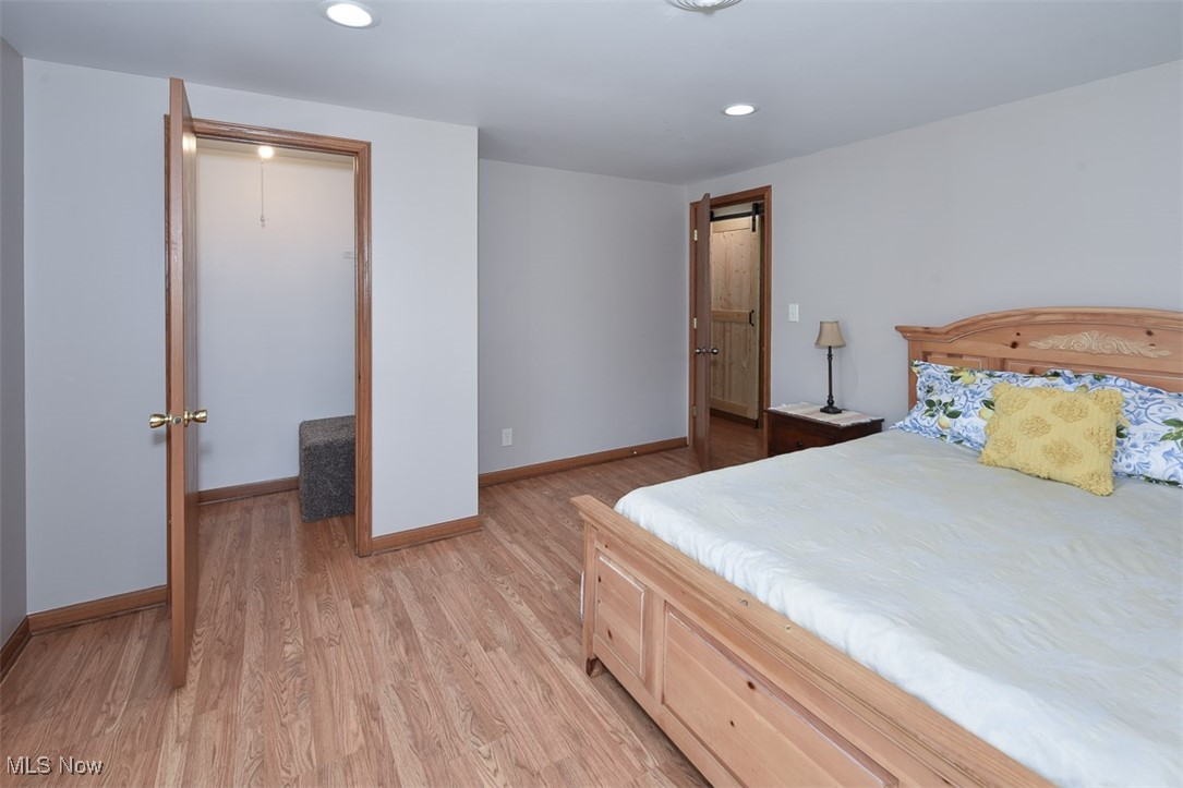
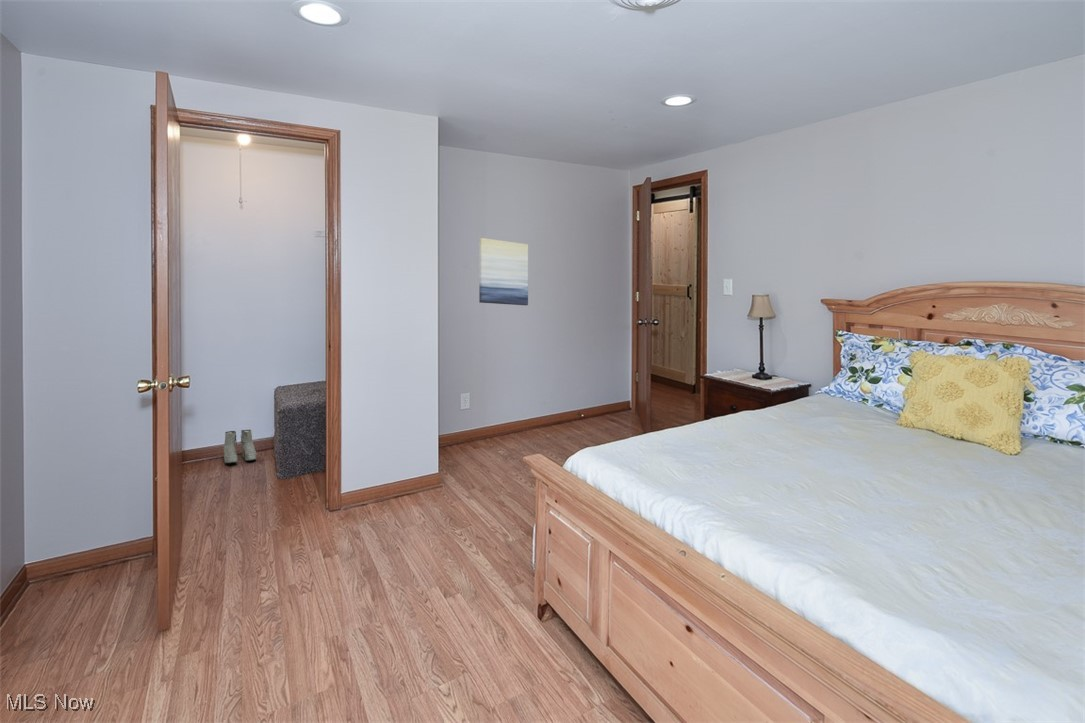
+ wall art [478,237,529,306]
+ boots [223,429,257,464]
